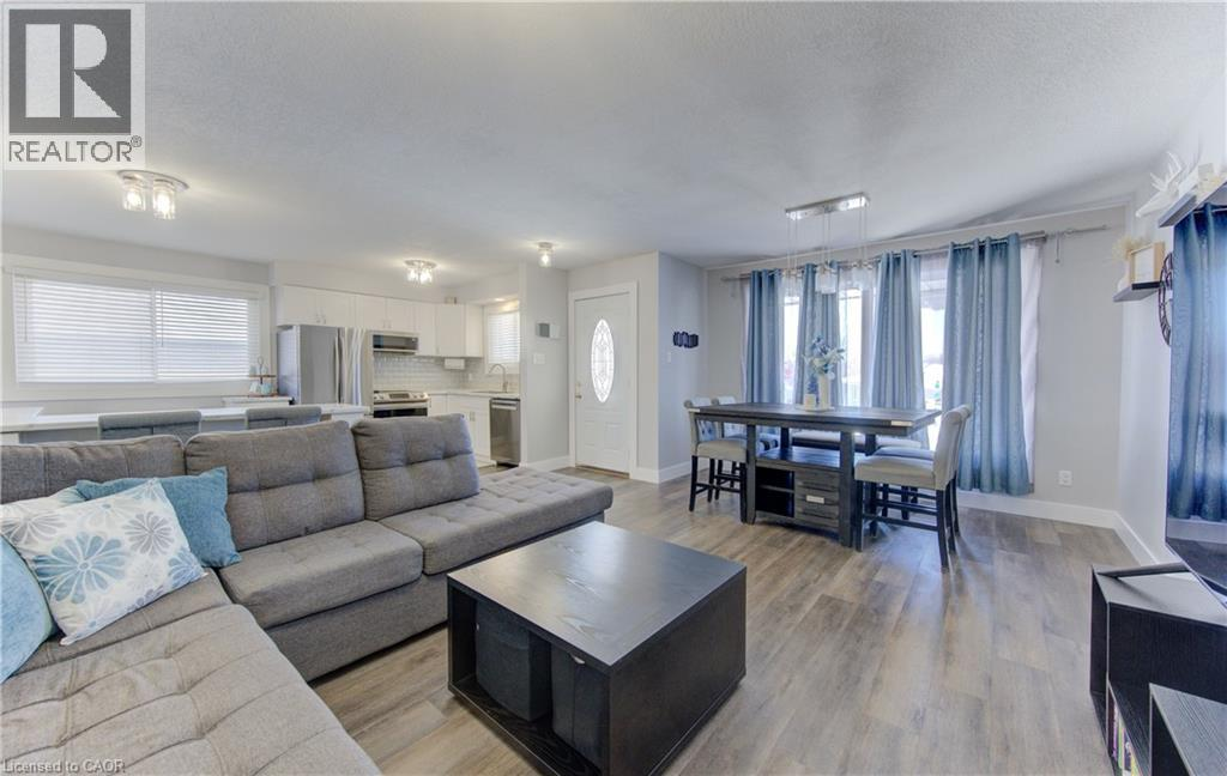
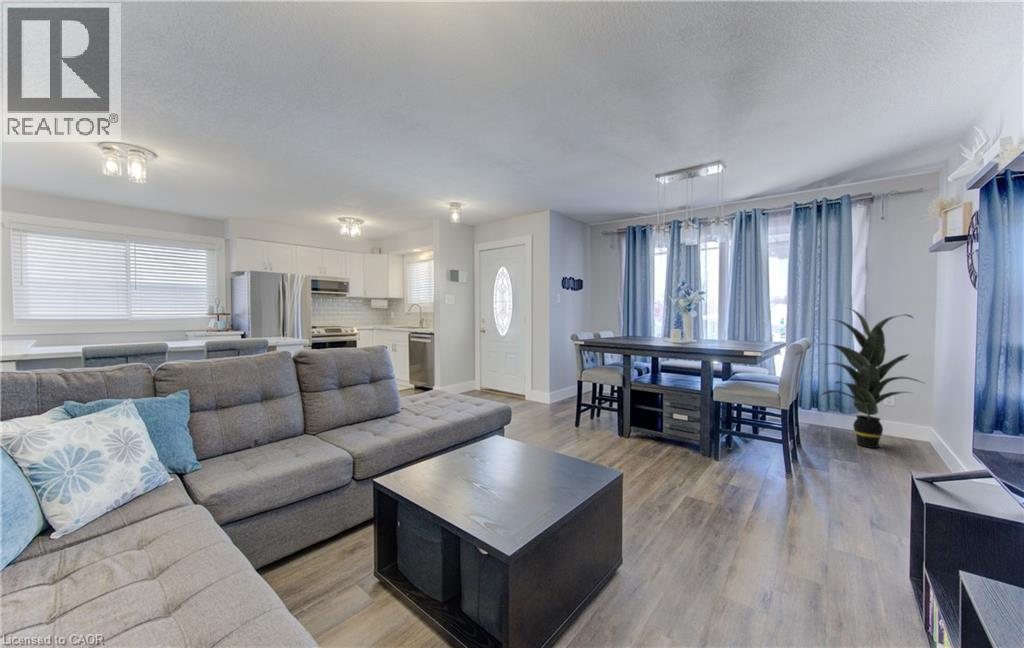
+ indoor plant [817,306,927,449]
